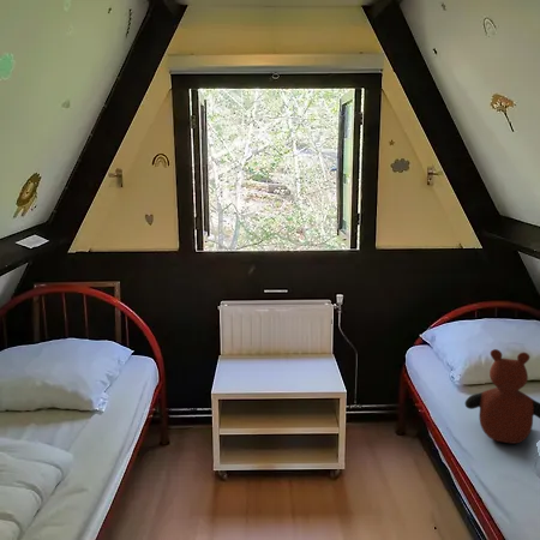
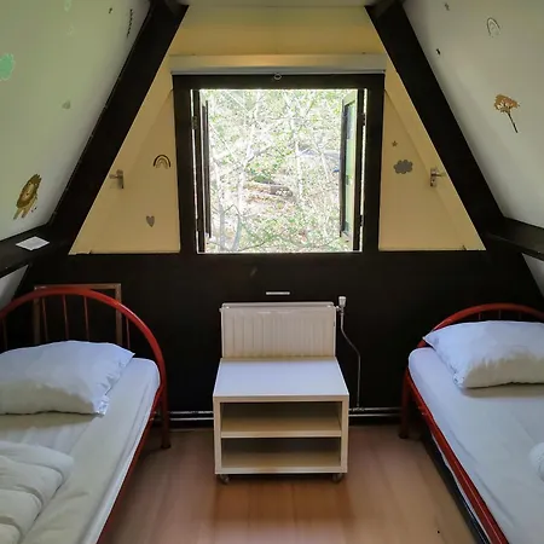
- teddy bear [464,348,540,445]
